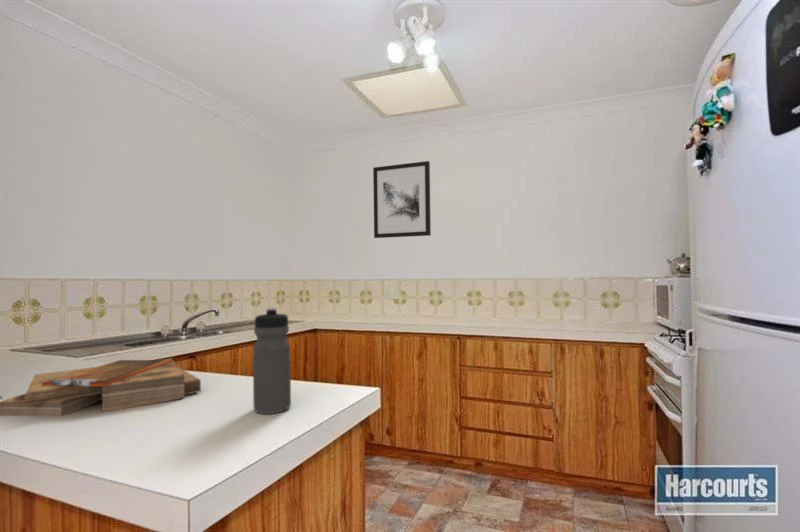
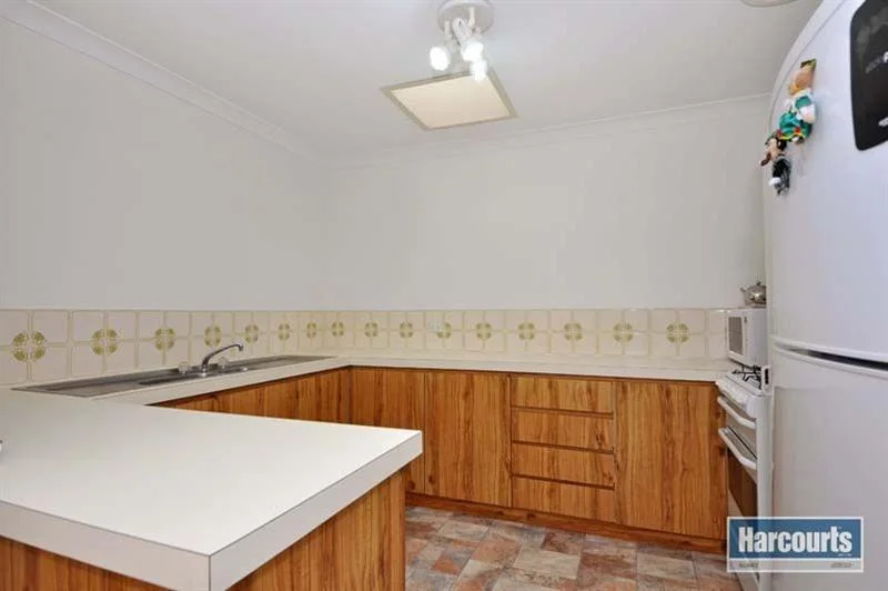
- clipboard [0,357,202,417]
- wall art [372,160,432,239]
- water bottle [252,306,292,415]
